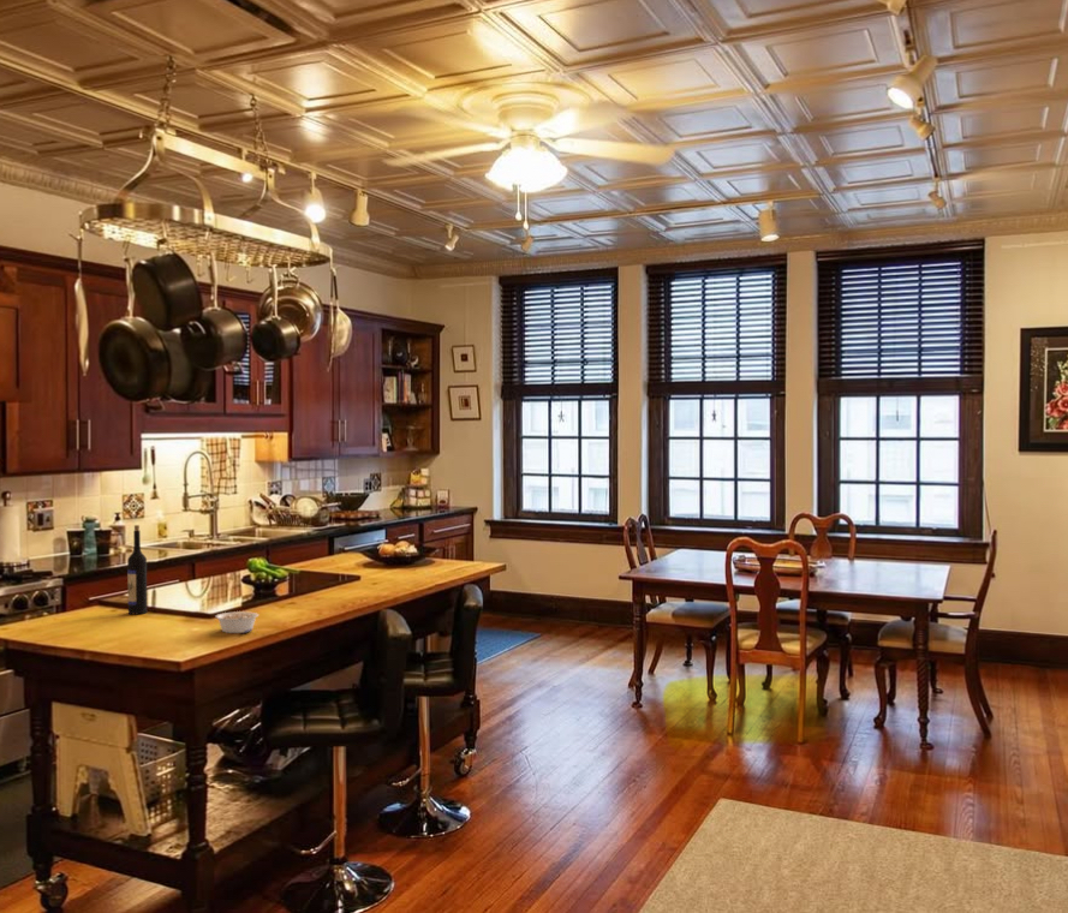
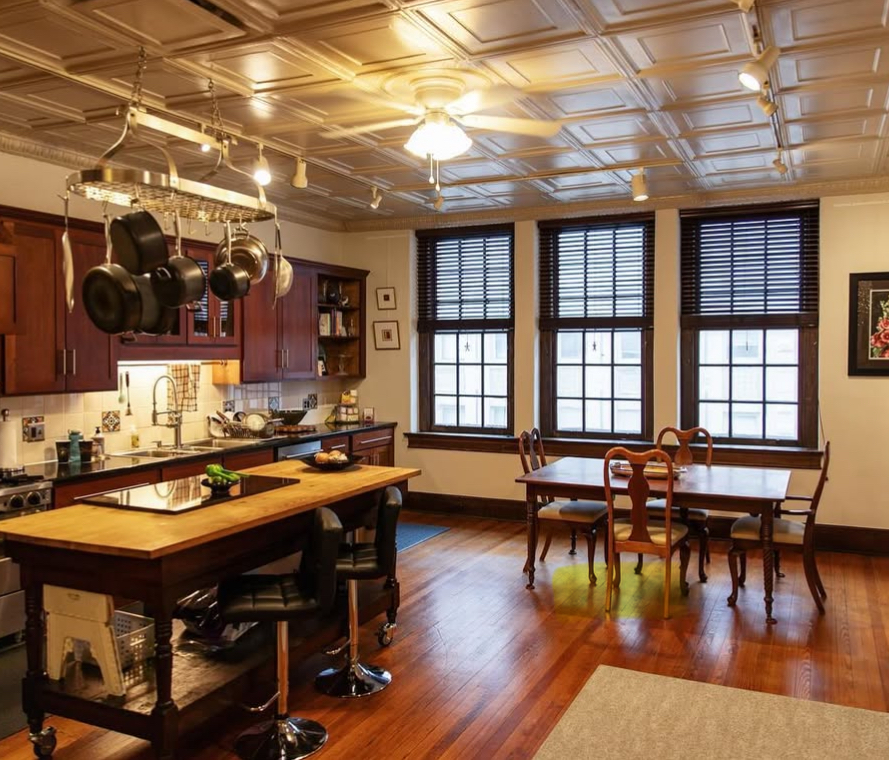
- wine bottle [126,524,148,615]
- legume [214,610,259,634]
